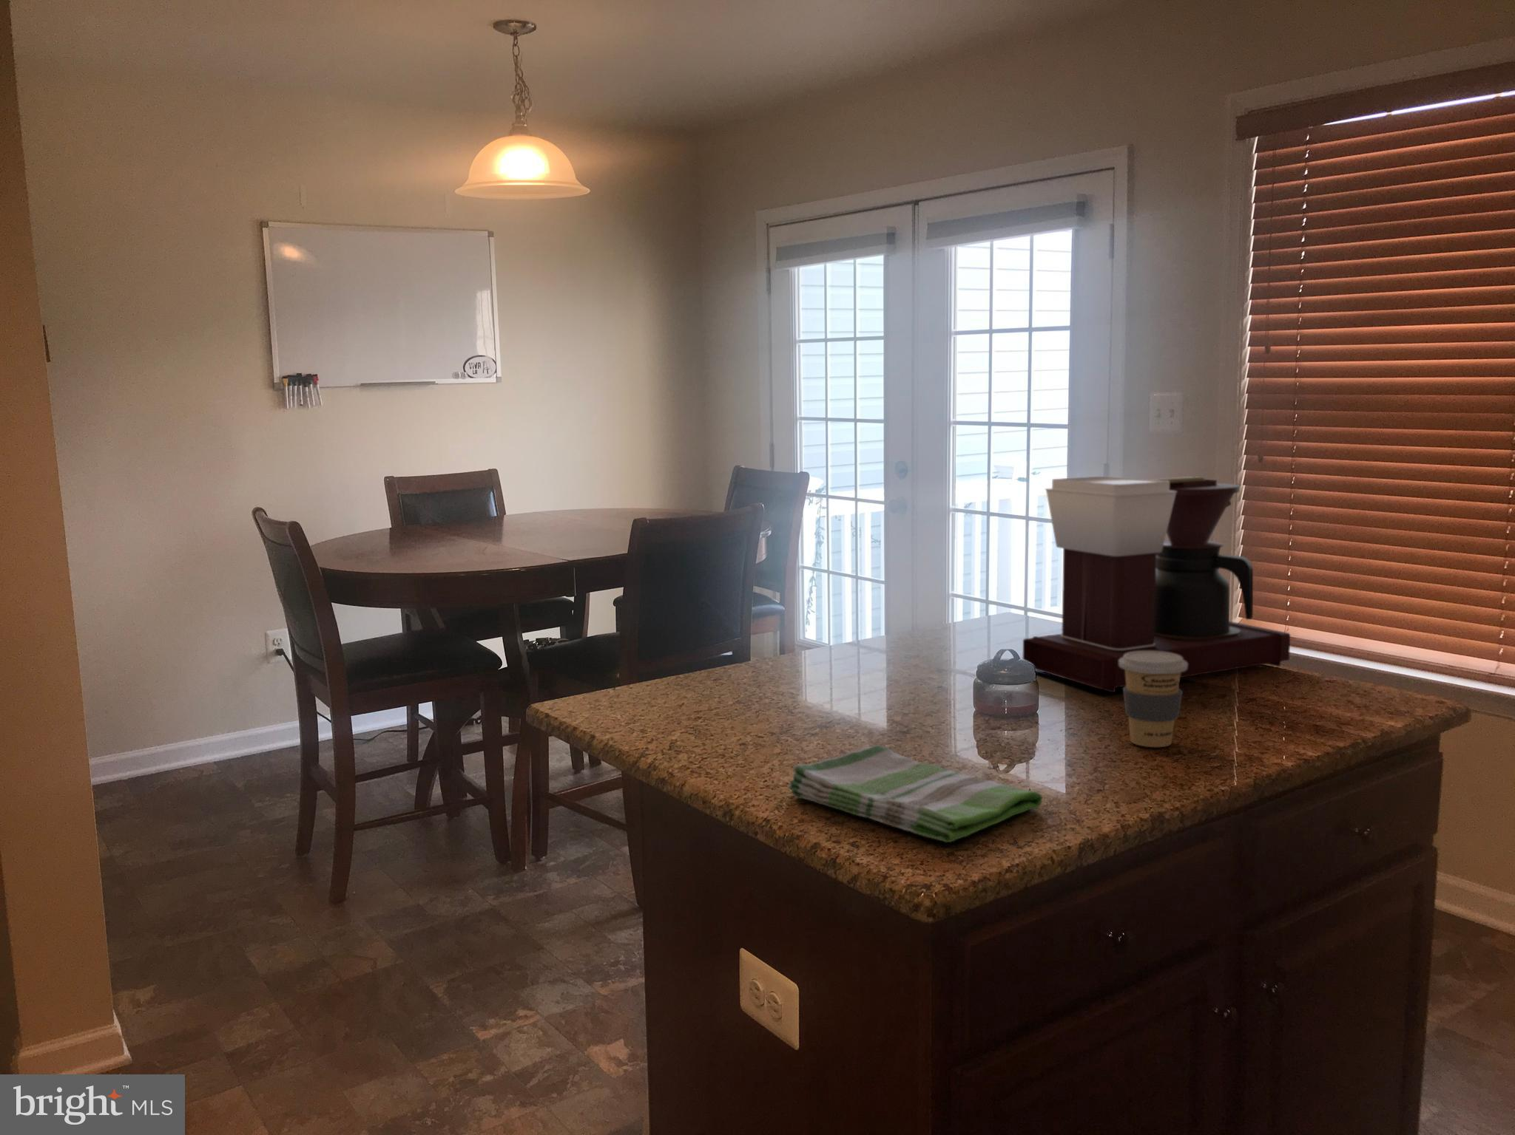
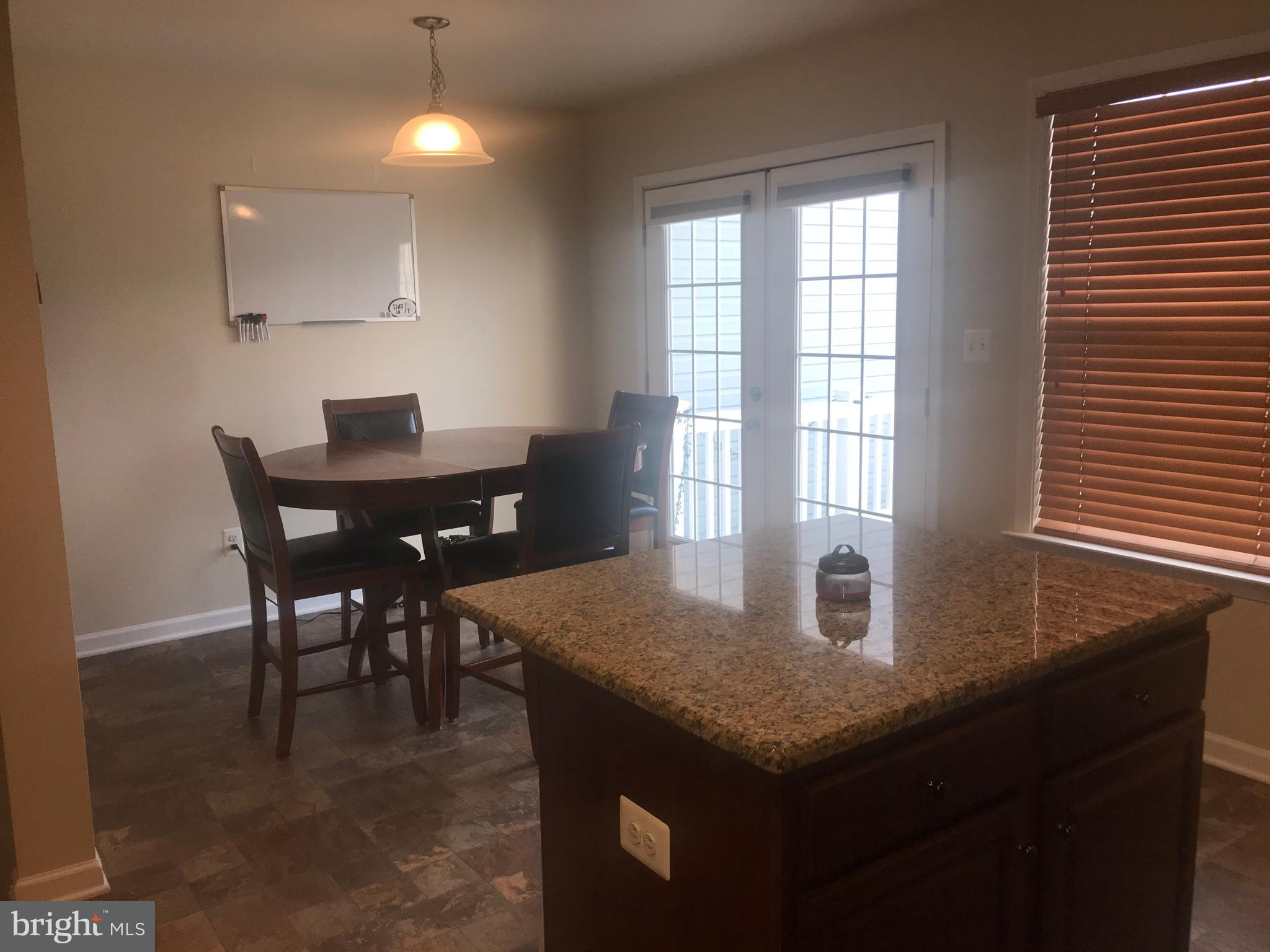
- coffee maker [1022,476,1291,693]
- dish towel [787,745,1043,843]
- coffee cup [1119,651,1187,748]
